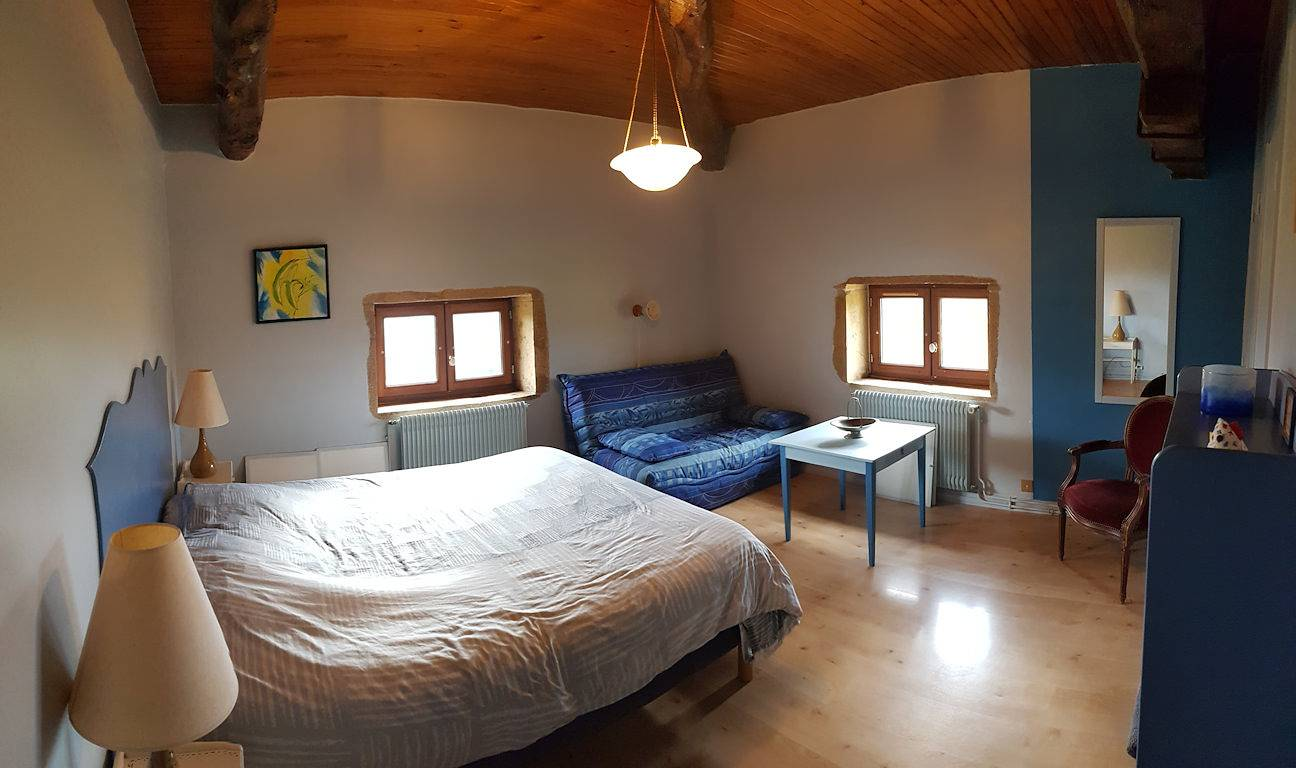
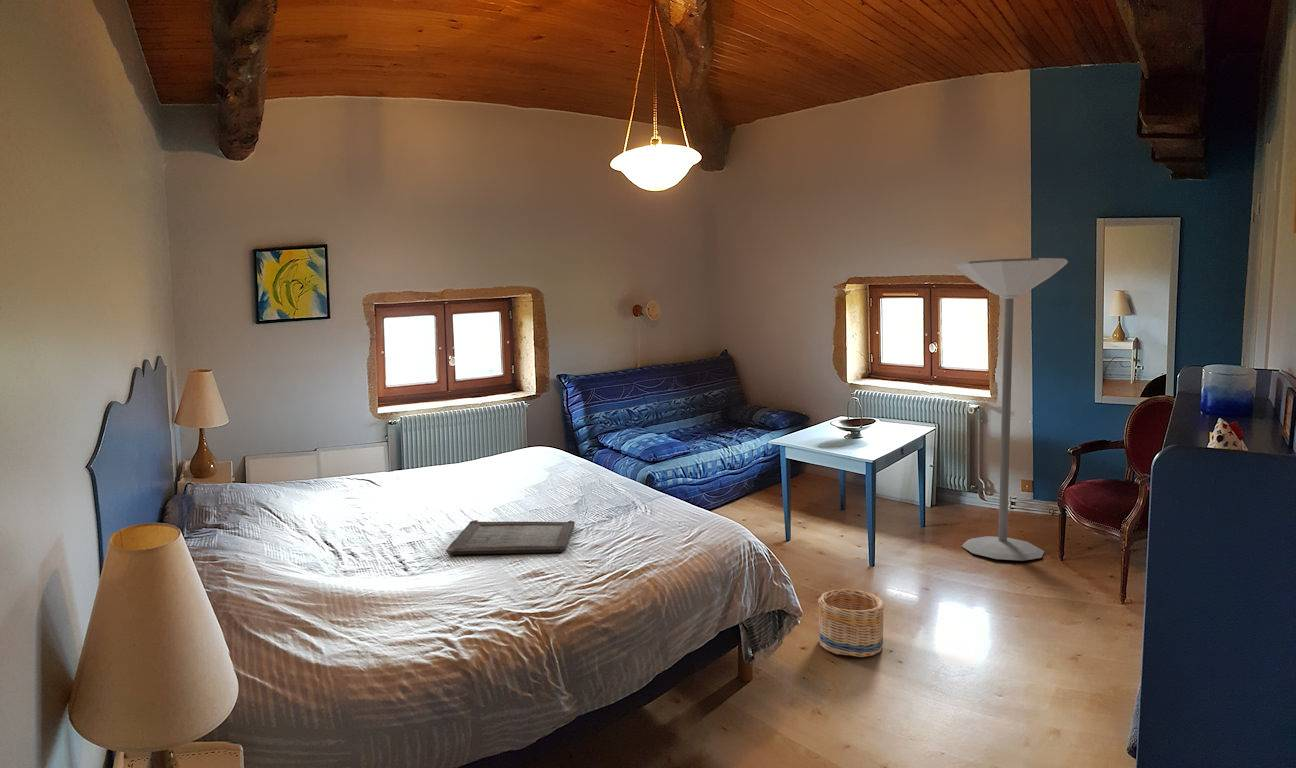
+ basket [817,588,886,658]
+ serving tray [445,519,576,556]
+ floor lamp [953,257,1069,562]
